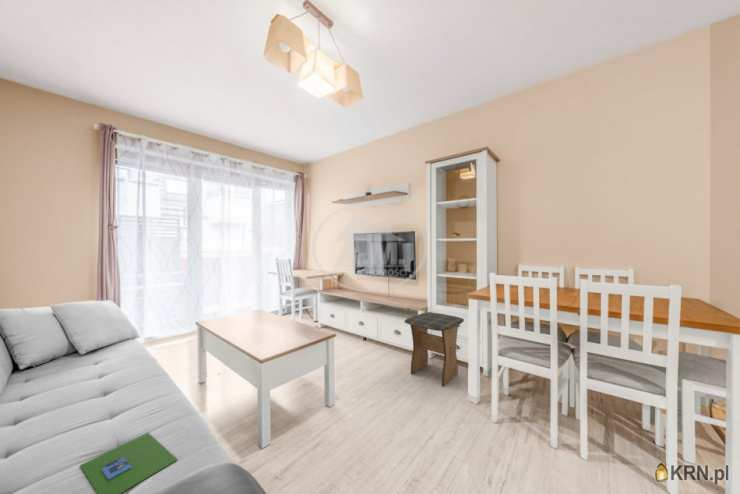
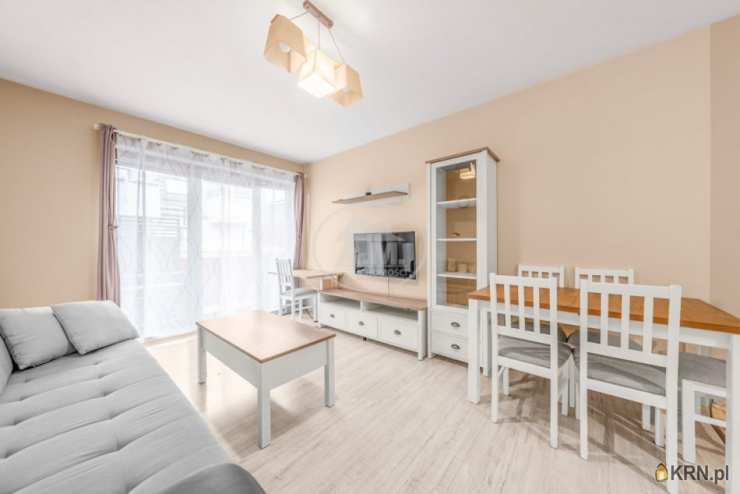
- stool [403,311,465,387]
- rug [79,432,179,494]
